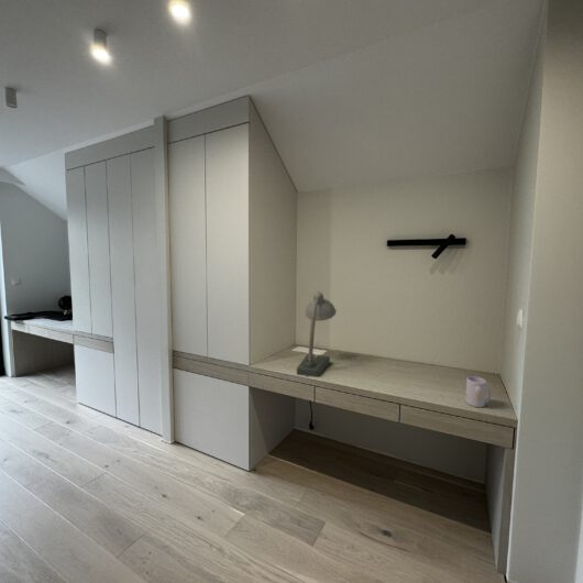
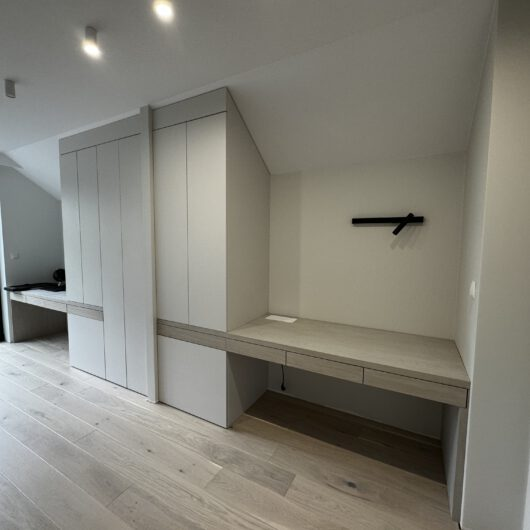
- mug [464,375,493,408]
- desk lamp [296,290,337,378]
